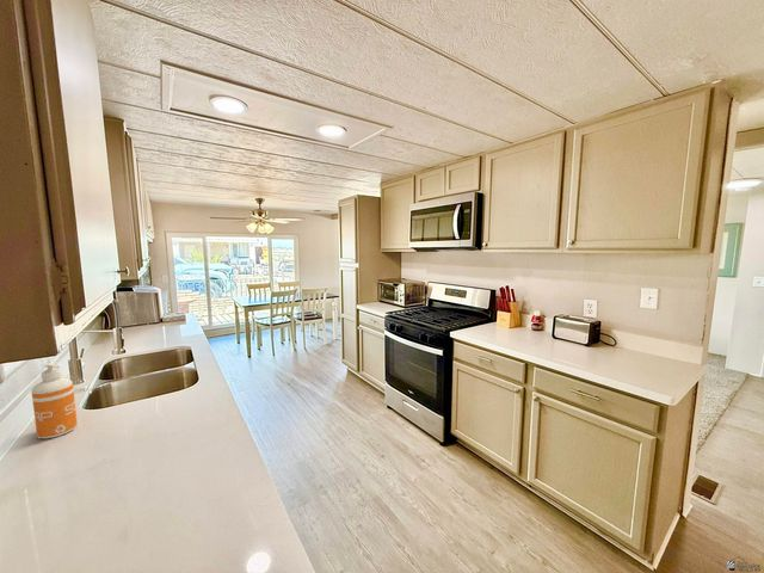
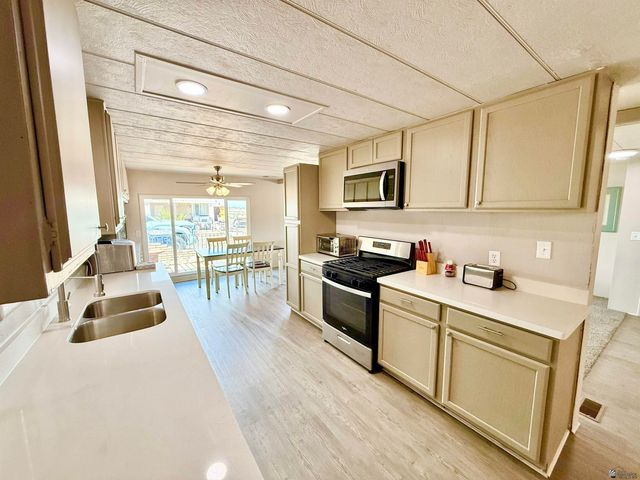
- soap dispenser [31,362,79,439]
